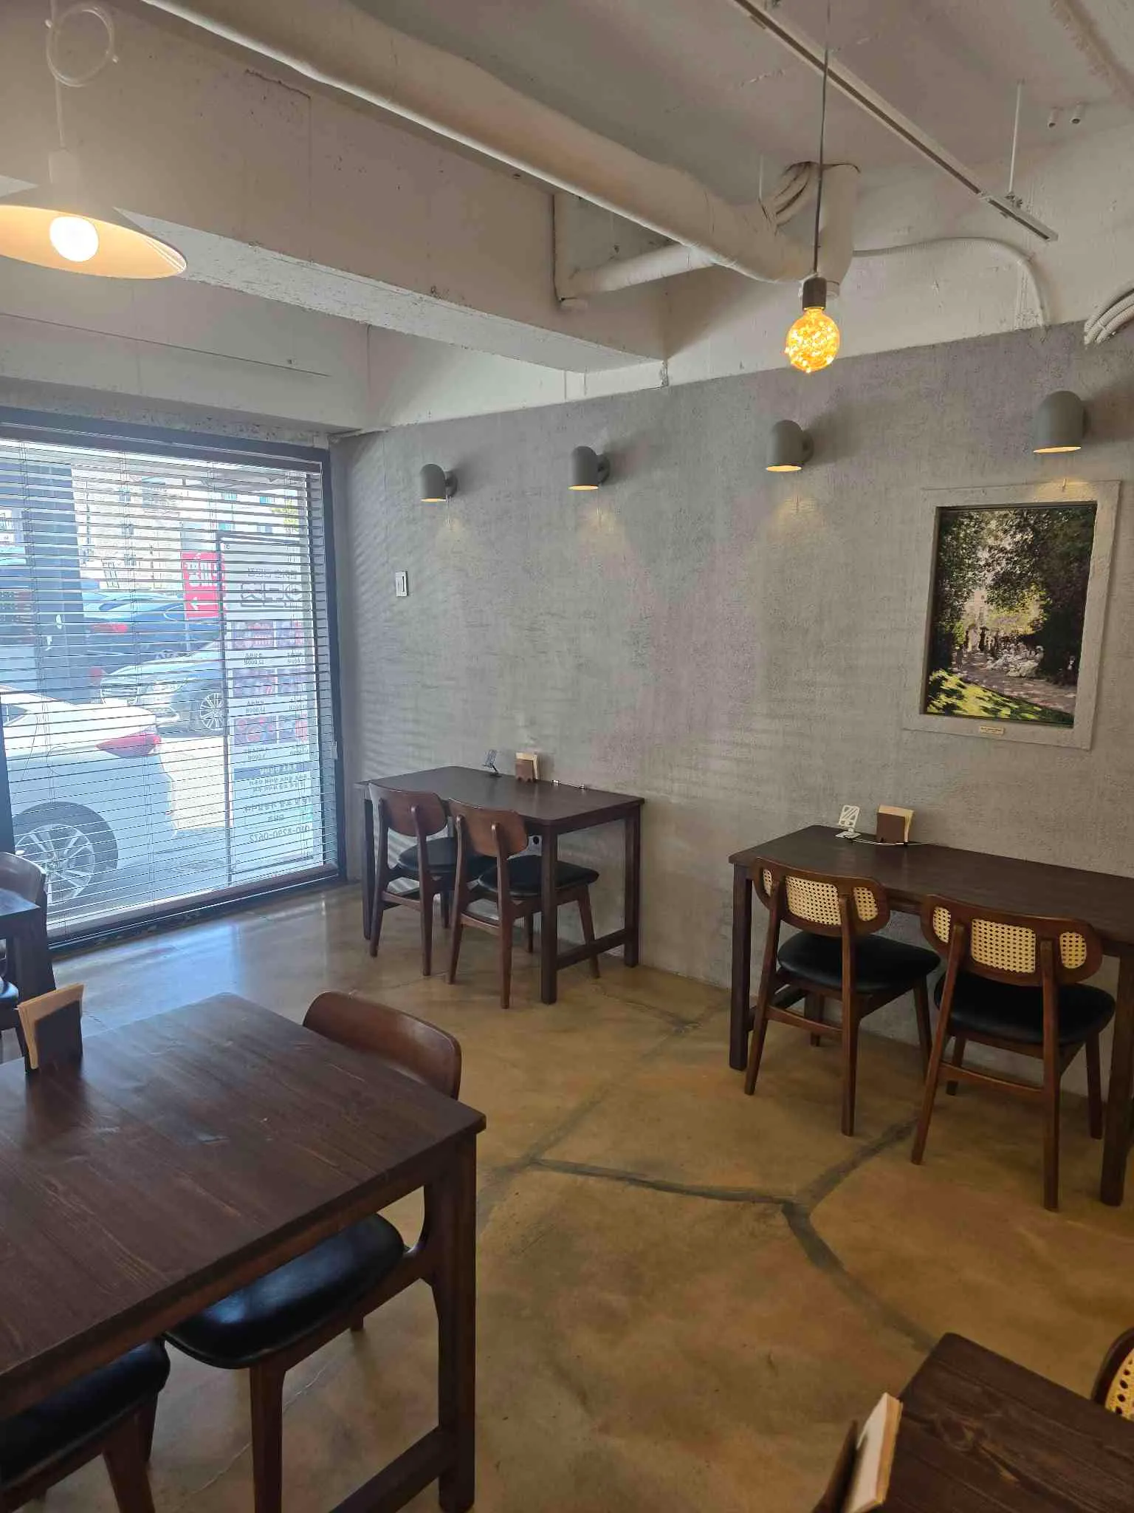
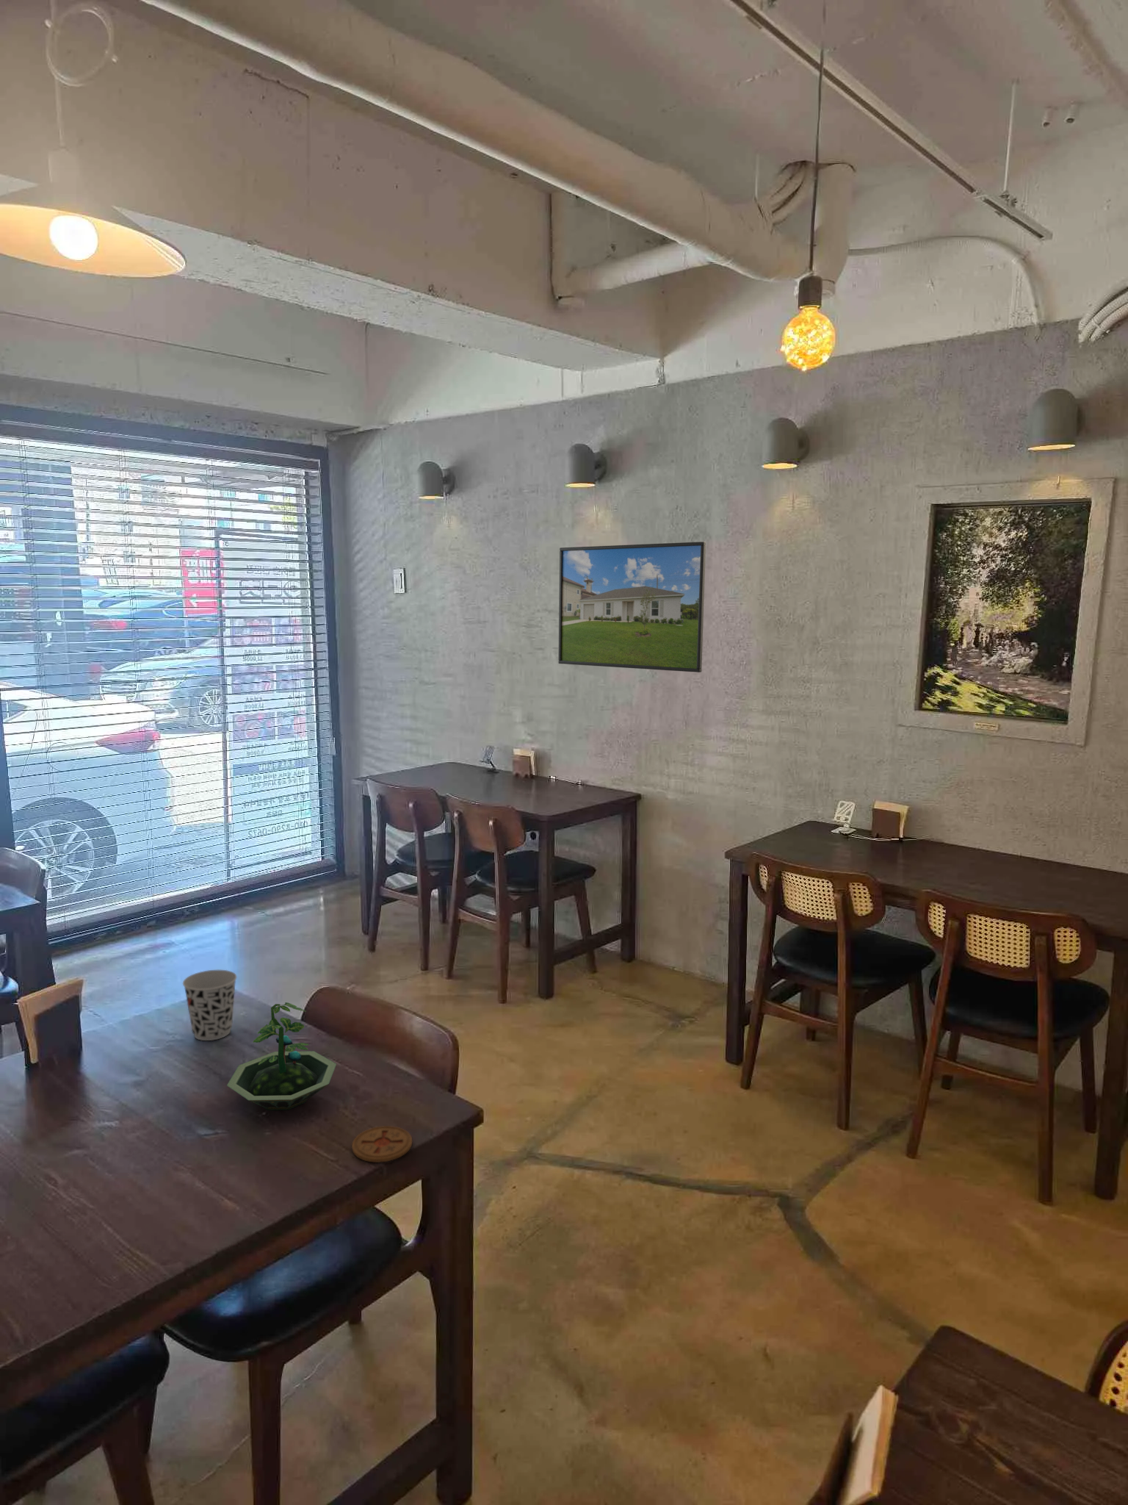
+ terrarium [226,1001,337,1112]
+ coaster [351,1125,412,1164]
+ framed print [557,540,706,673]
+ cup [182,969,238,1042]
